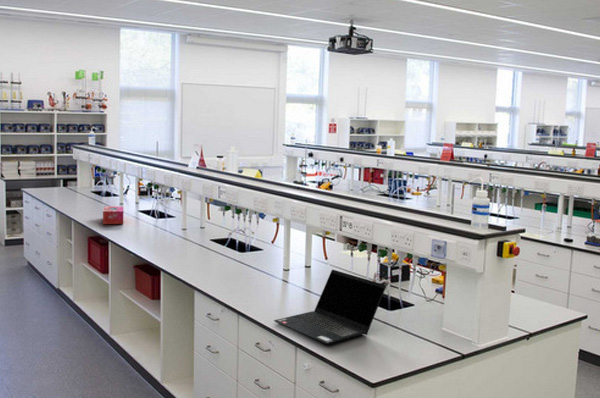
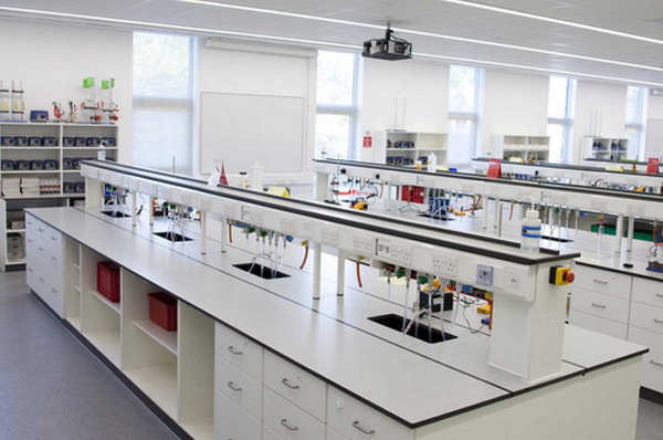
- laptop computer [273,269,387,346]
- tissue box [102,206,124,225]
